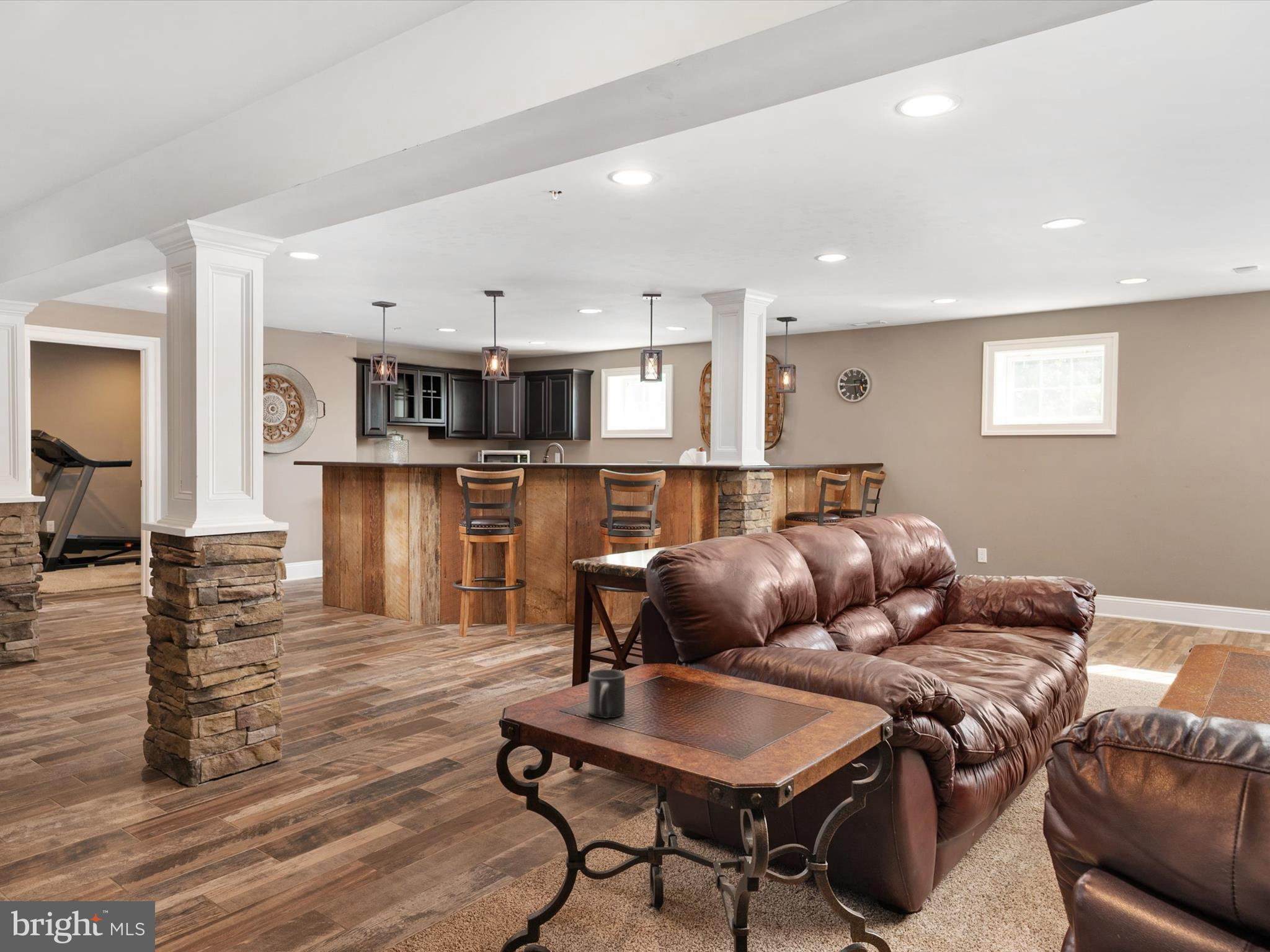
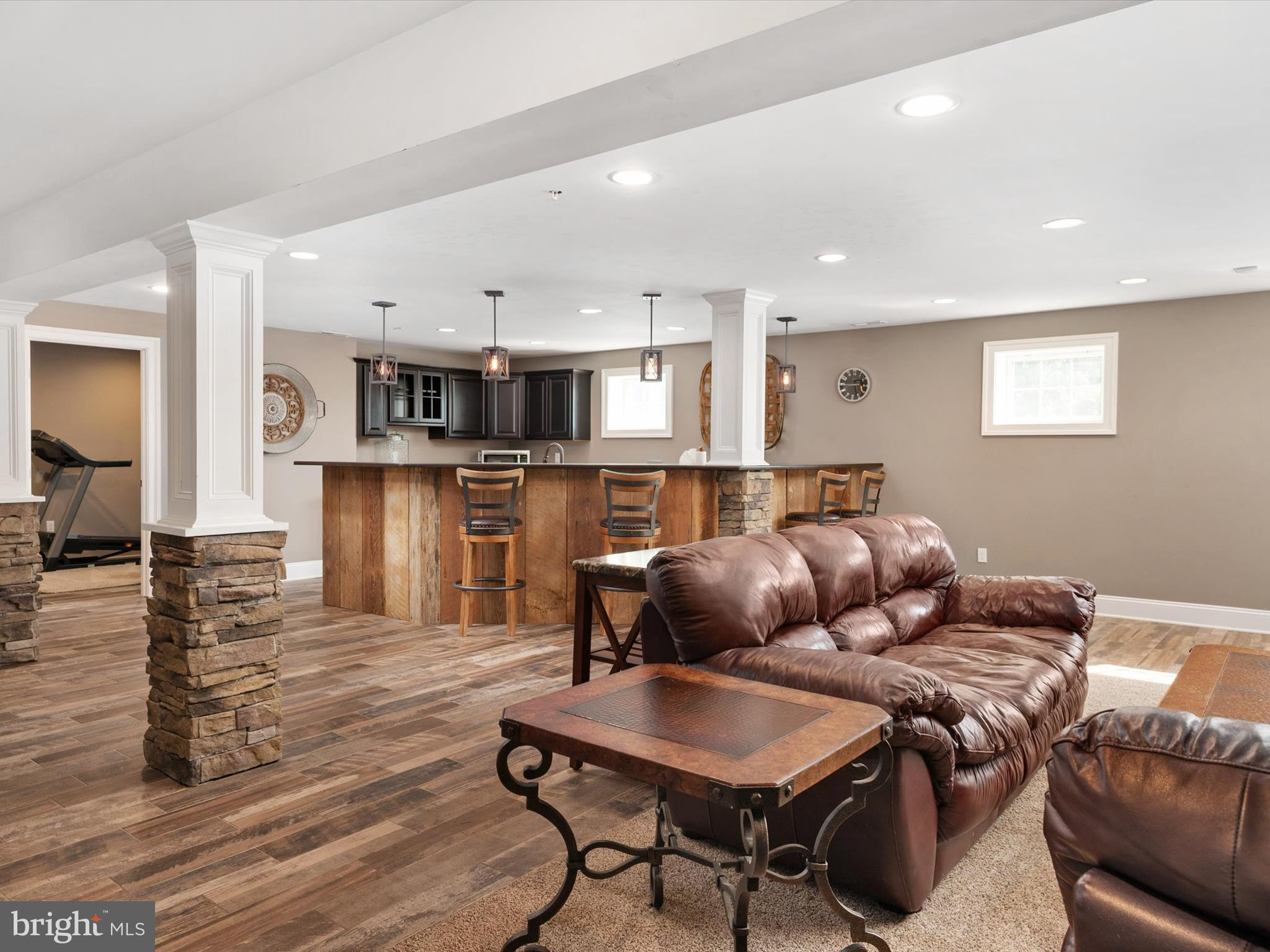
- mug [588,669,626,719]
